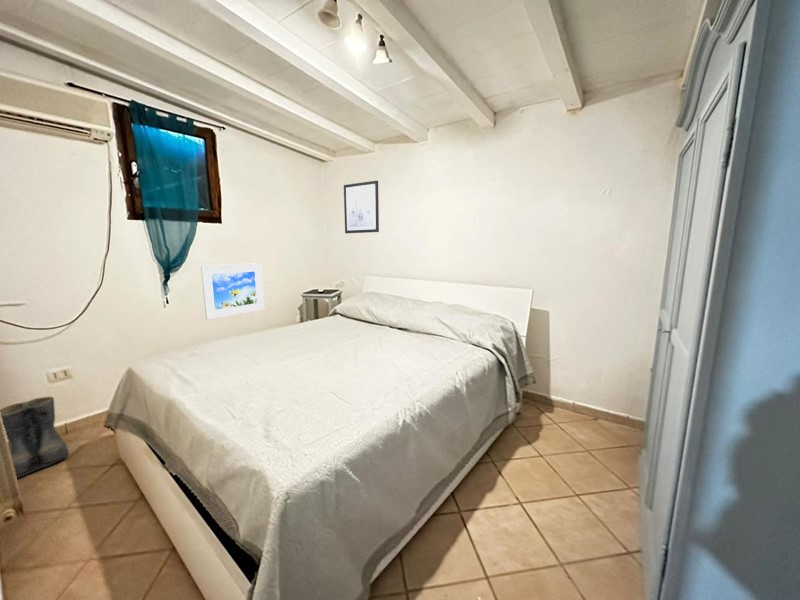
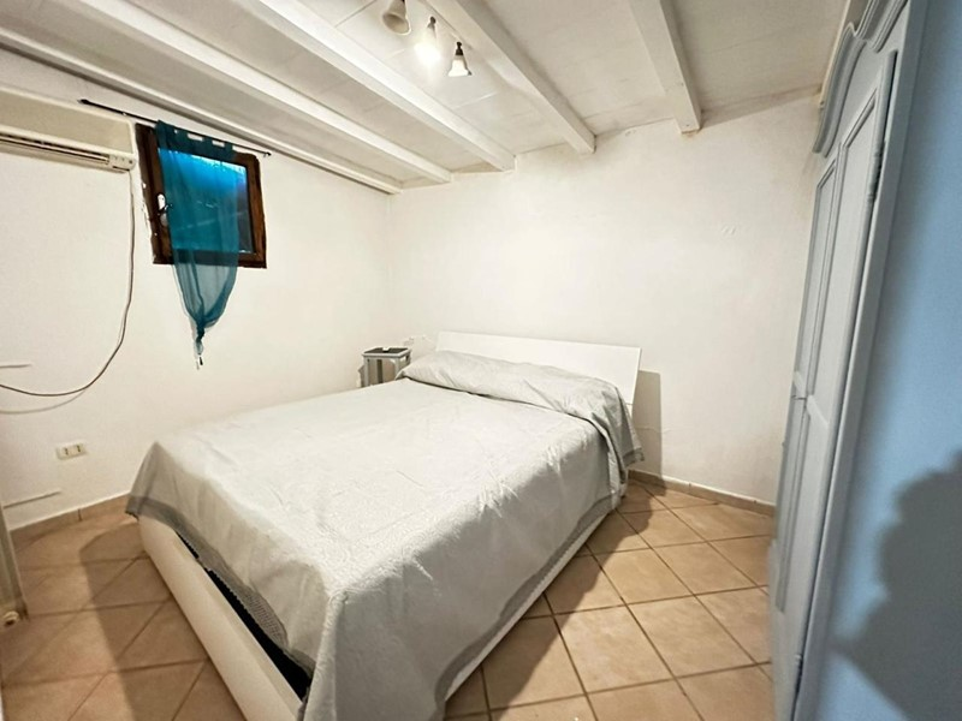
- boots [0,396,71,479]
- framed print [200,262,265,321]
- wall art [343,180,380,234]
